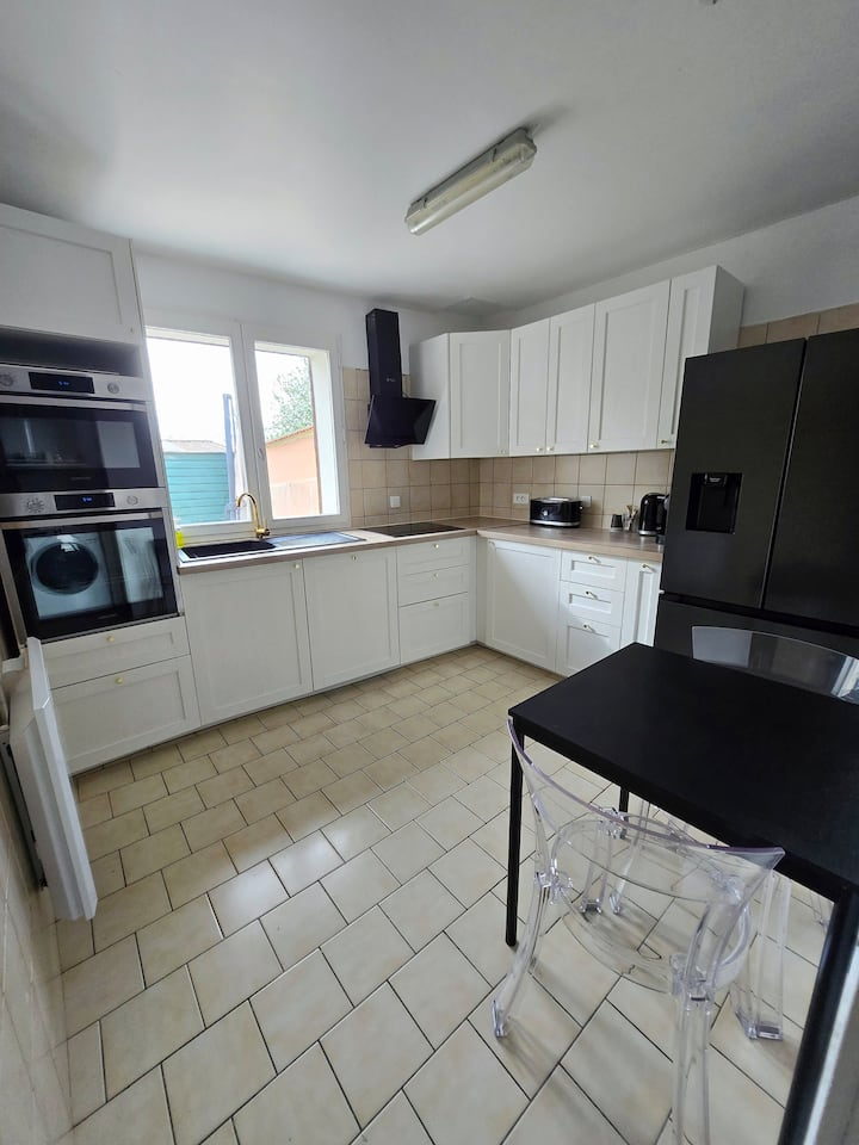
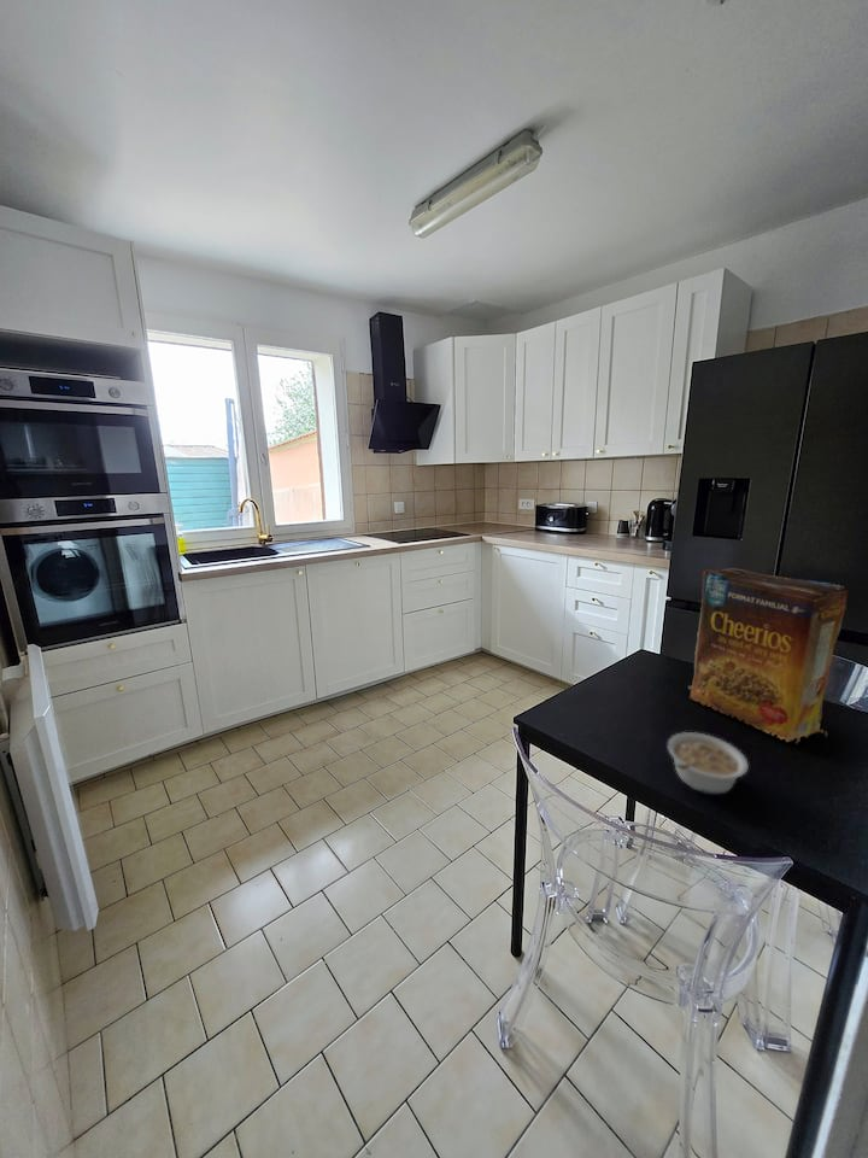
+ cereal box [686,567,849,745]
+ legume [667,731,750,795]
